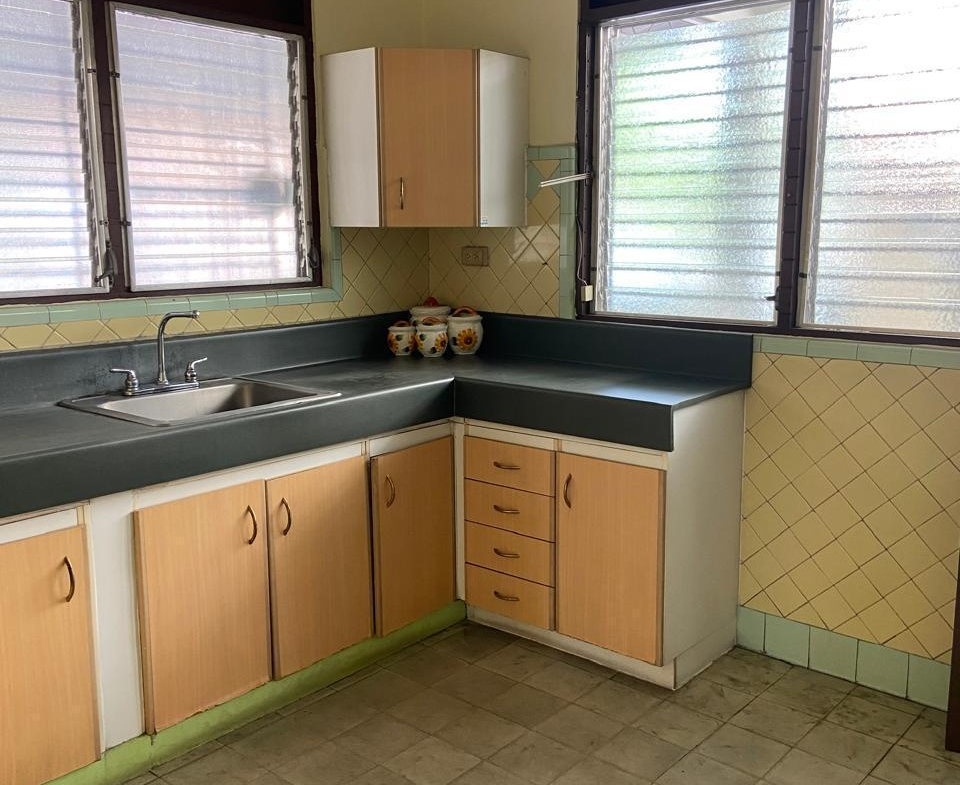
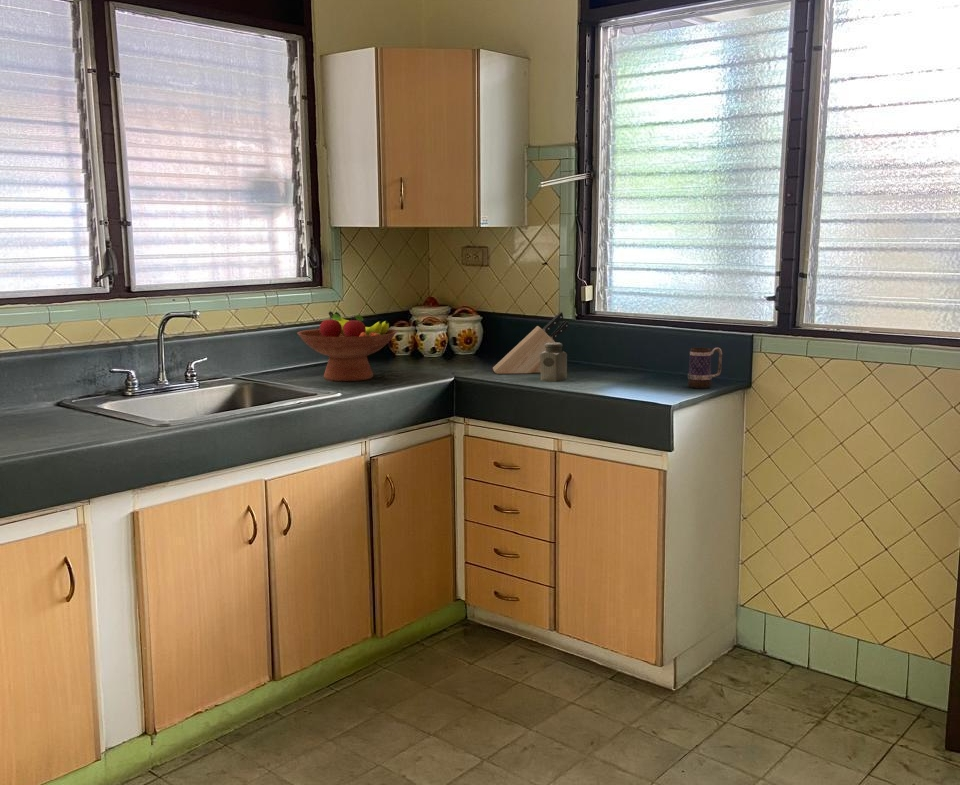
+ knife block [492,311,570,375]
+ salt shaker [540,342,568,383]
+ fruit bowl [296,310,398,382]
+ mug [687,346,723,389]
